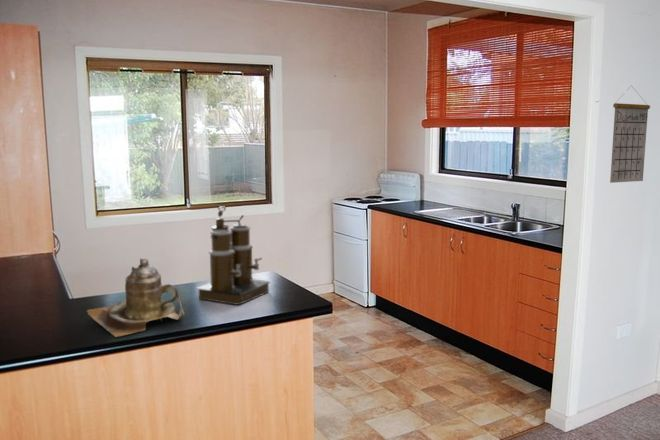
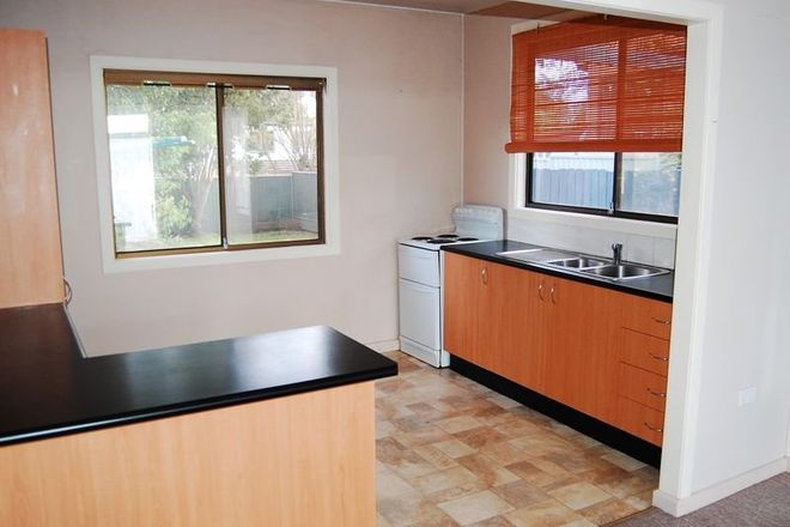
- teapot [86,258,185,338]
- calendar [609,85,651,184]
- coffee maker [196,204,271,306]
